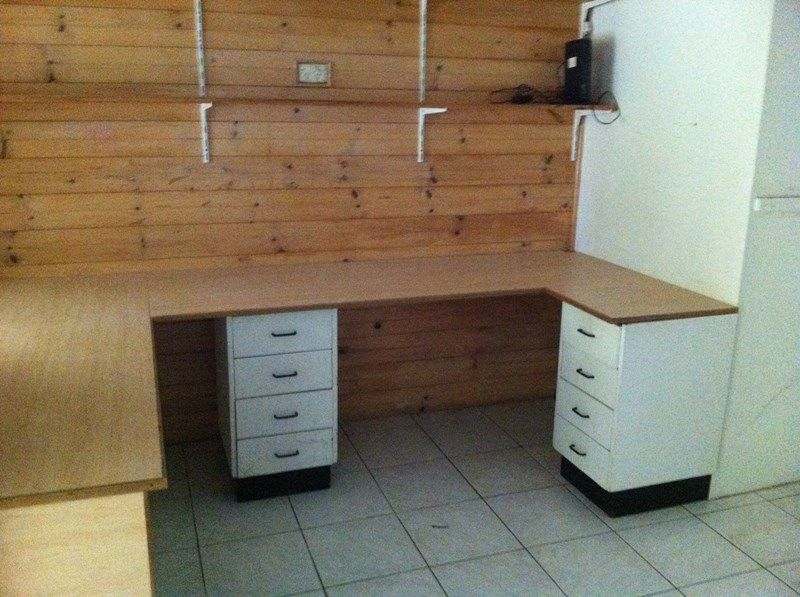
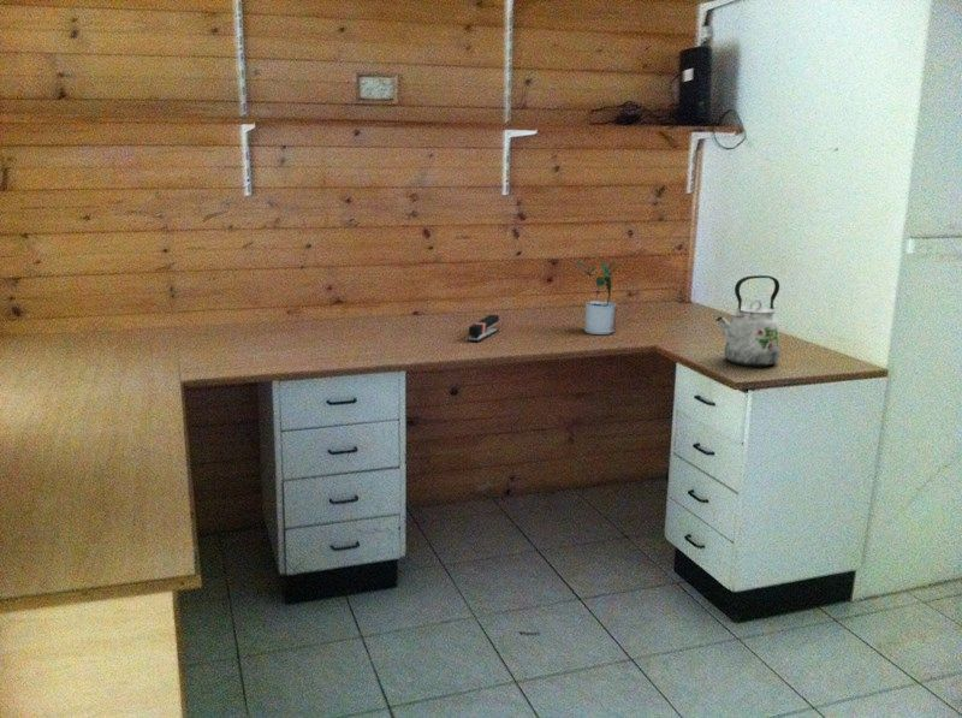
+ potted plant [574,254,623,336]
+ kettle [714,274,780,368]
+ stapler [467,314,500,343]
